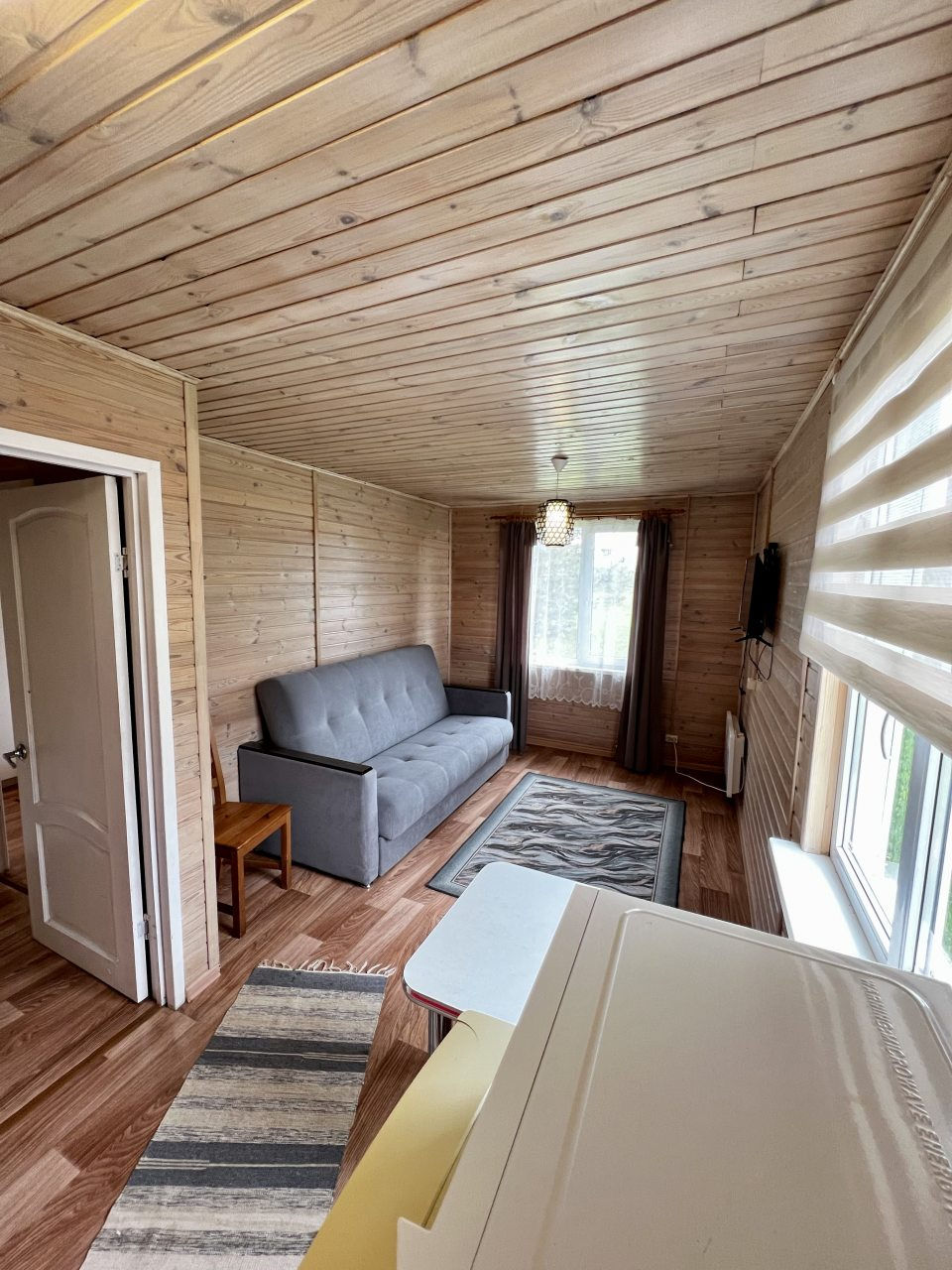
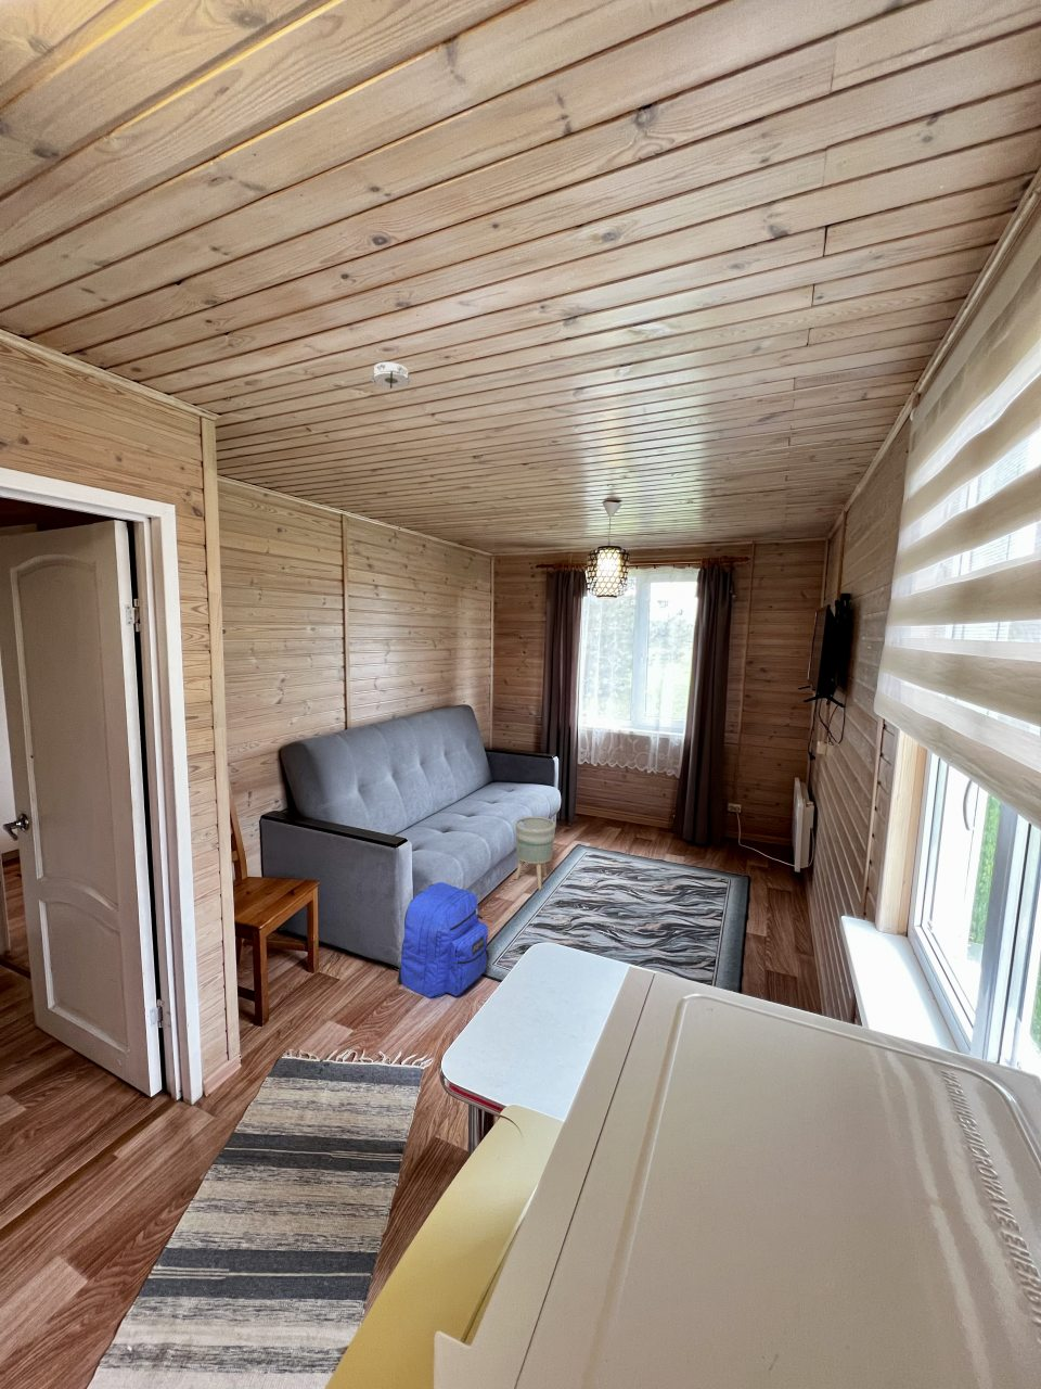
+ planter [514,816,557,891]
+ backpack [396,882,490,1000]
+ smoke detector [367,361,413,389]
